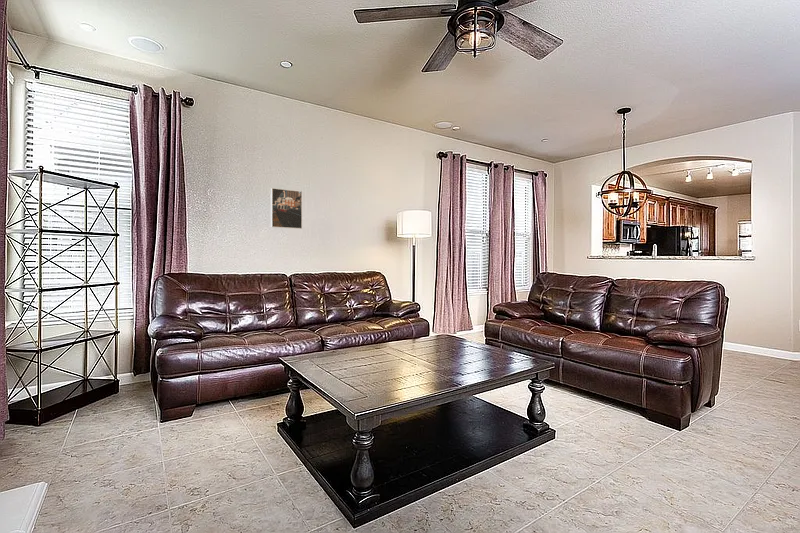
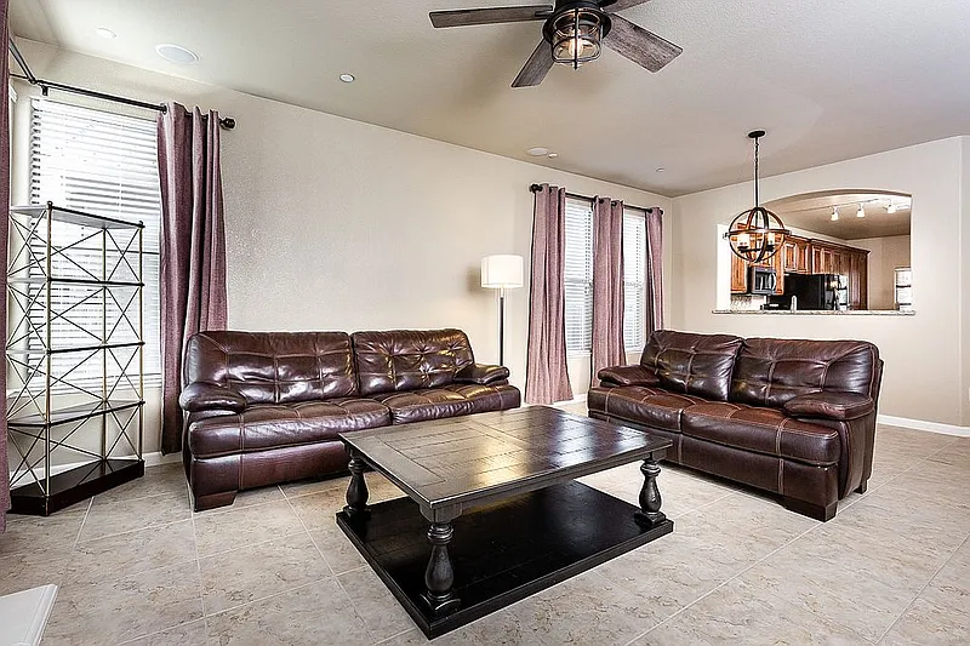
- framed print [270,187,303,230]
